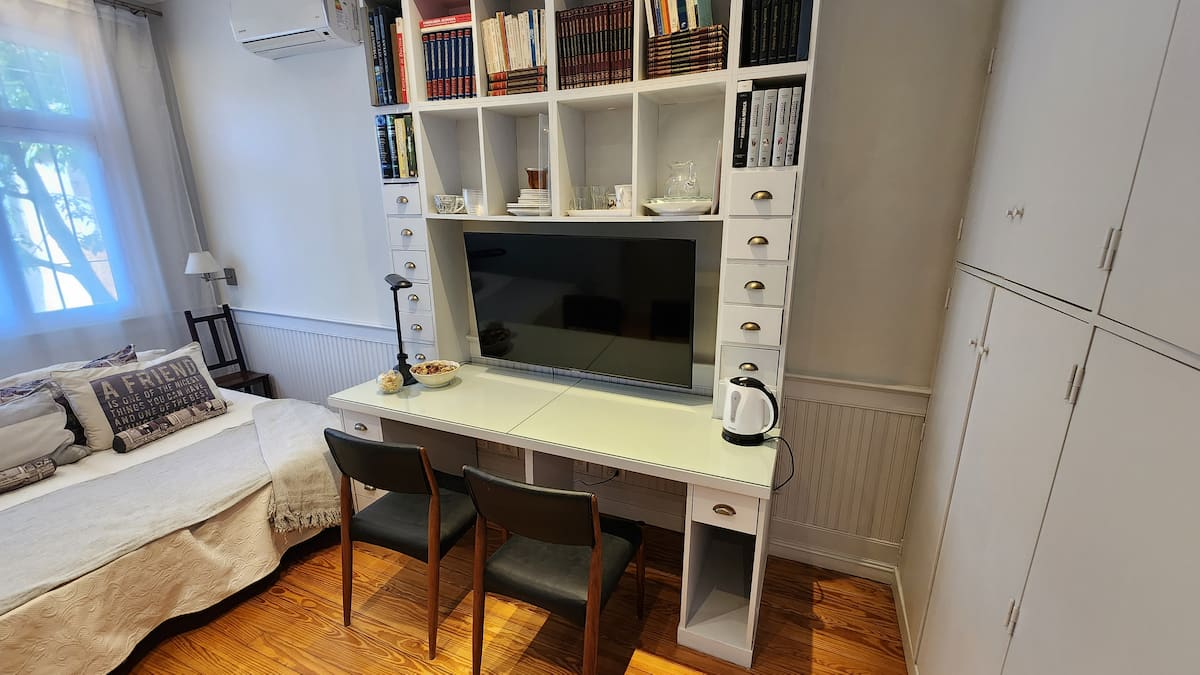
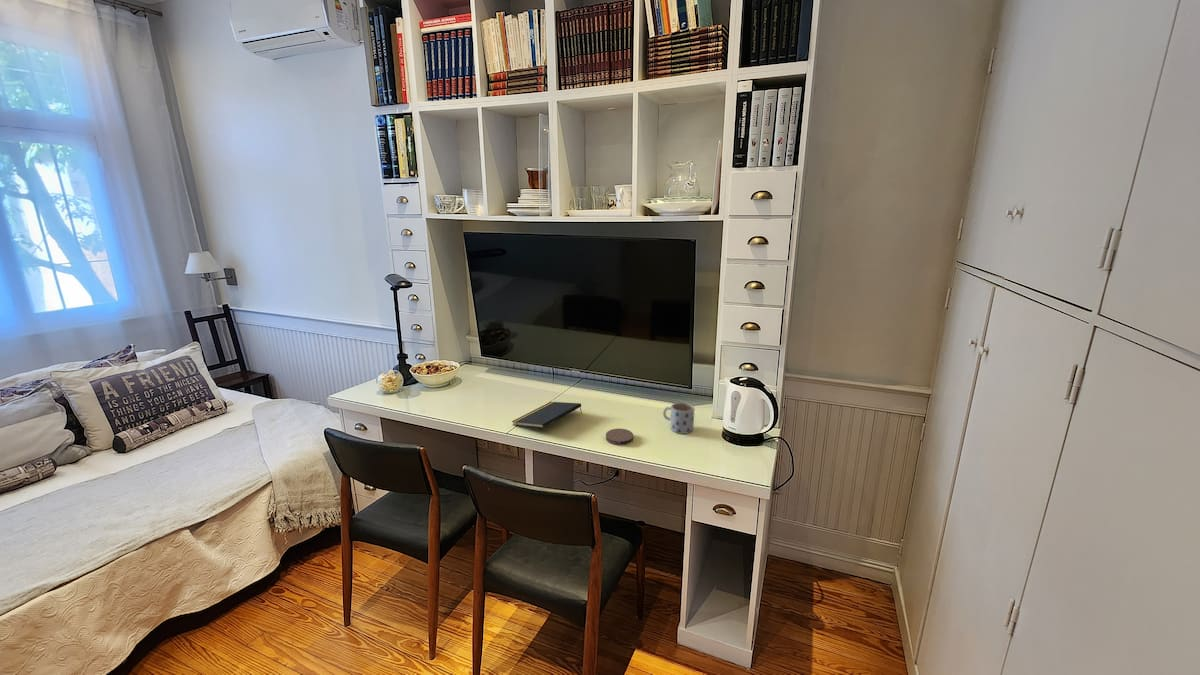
+ mug [662,401,696,435]
+ coaster [605,428,634,446]
+ notepad [511,401,583,429]
